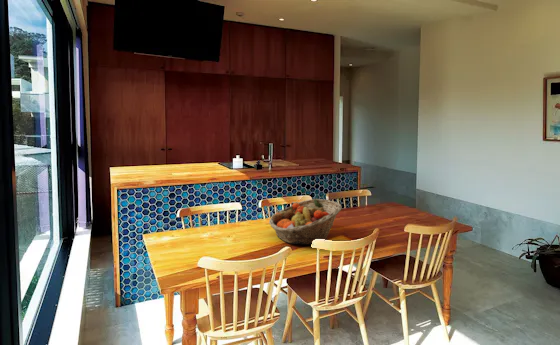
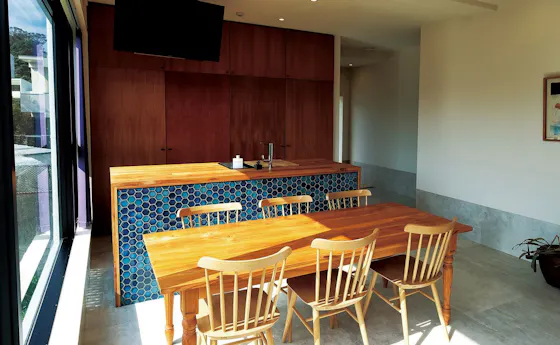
- fruit basket [268,198,342,246]
